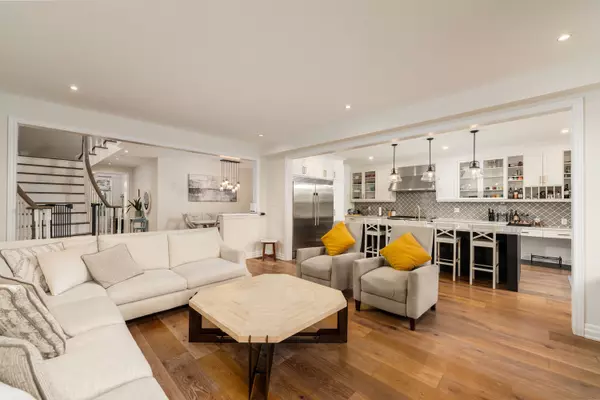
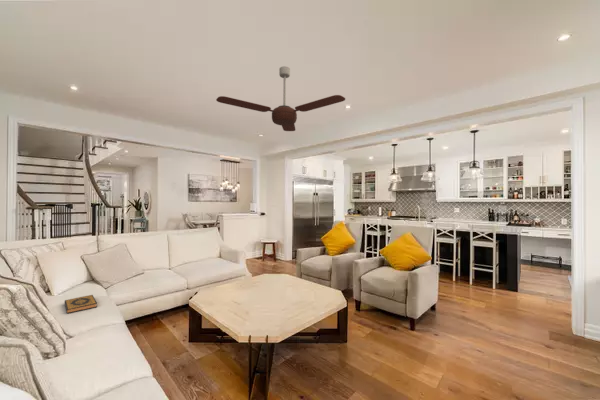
+ ceiling fan [215,65,346,132]
+ hardback book [64,294,98,314]
